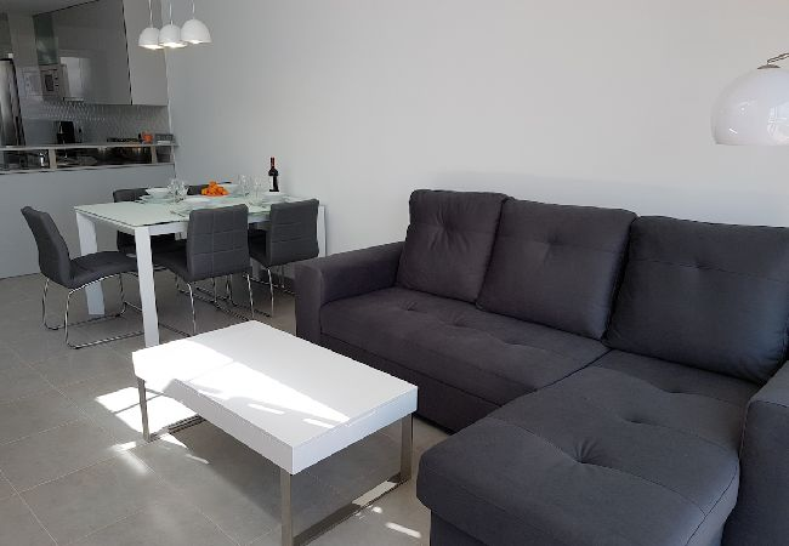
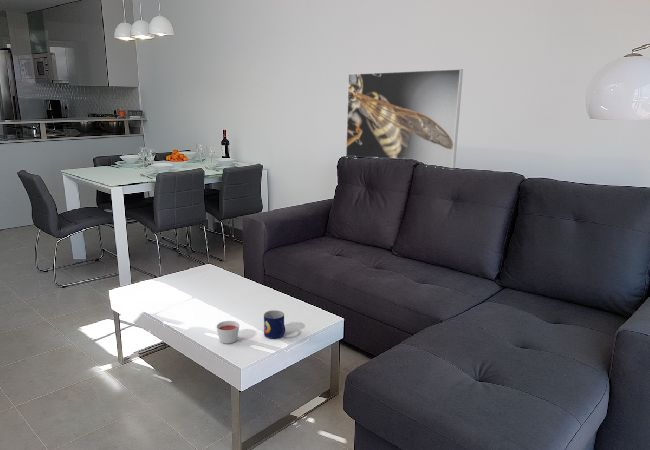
+ candle [216,320,240,344]
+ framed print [345,68,464,169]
+ mug [263,309,286,340]
